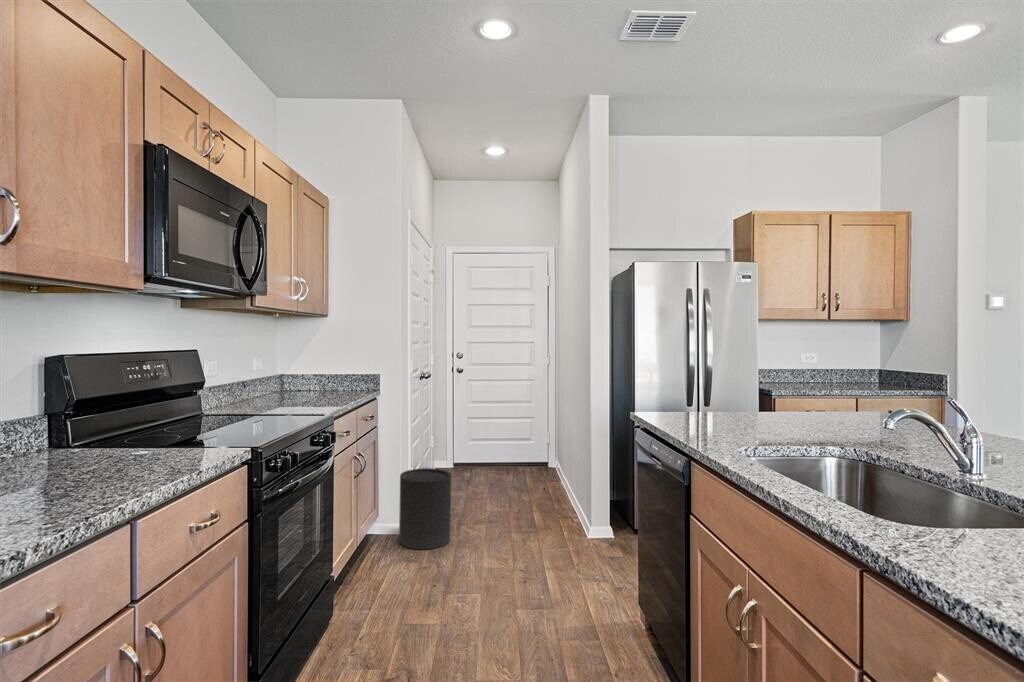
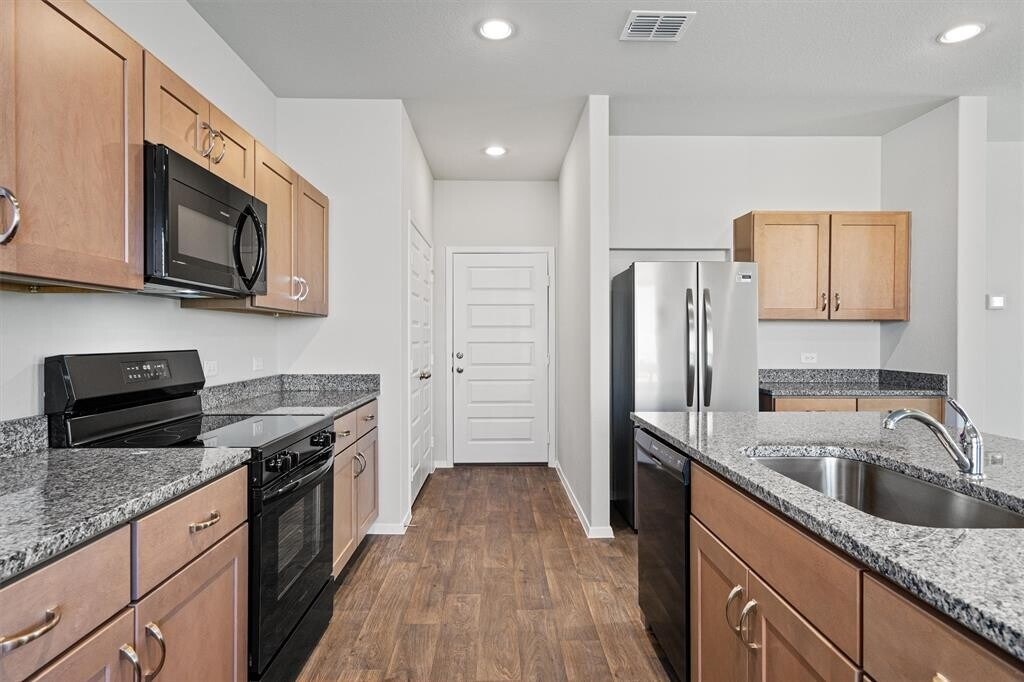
- trash can [398,467,452,550]
